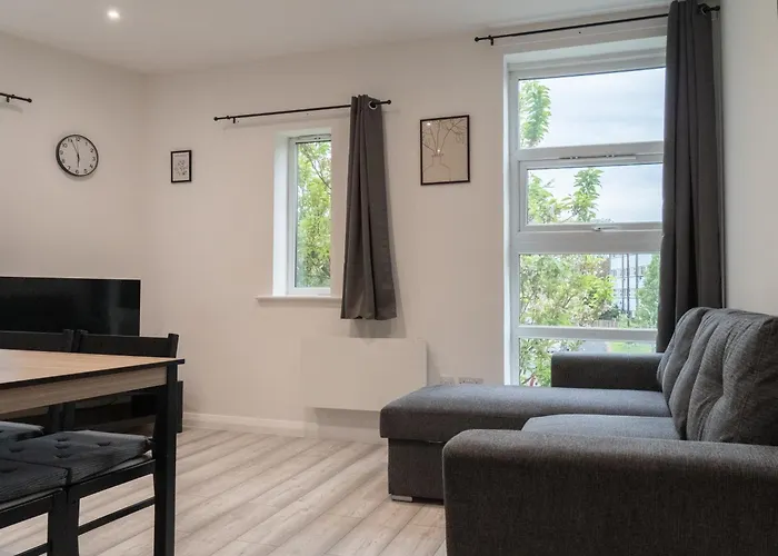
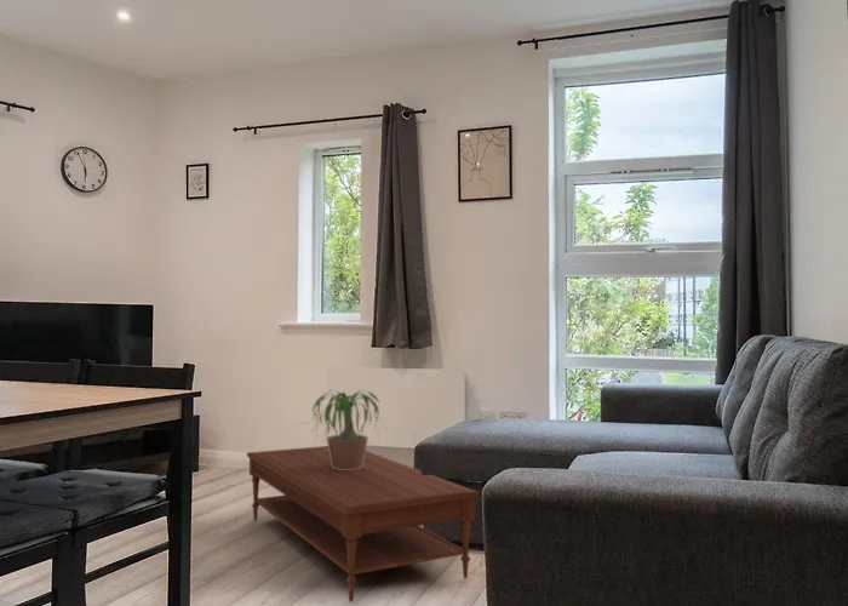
+ coffee table [246,445,480,602]
+ potted plant [302,389,390,470]
